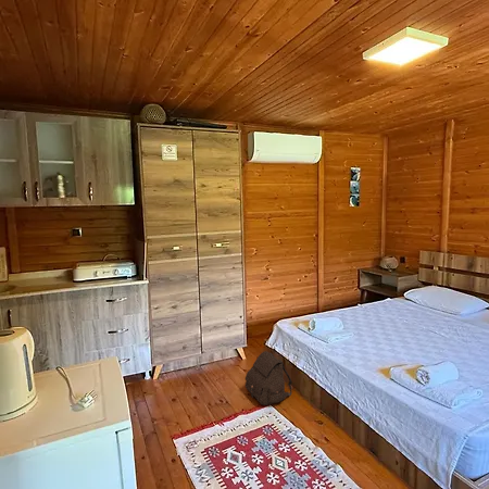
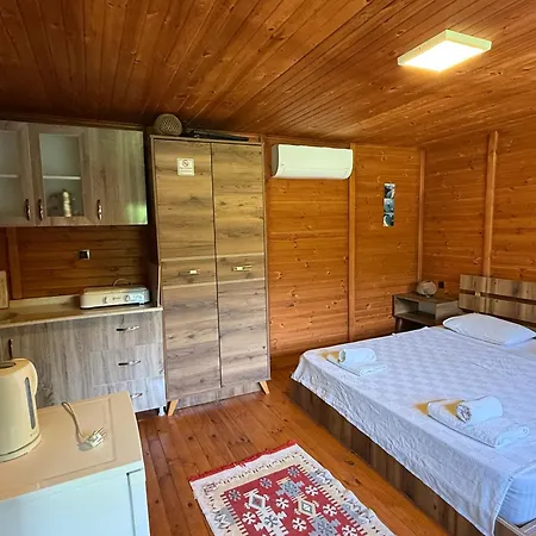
- satchel [244,350,293,406]
